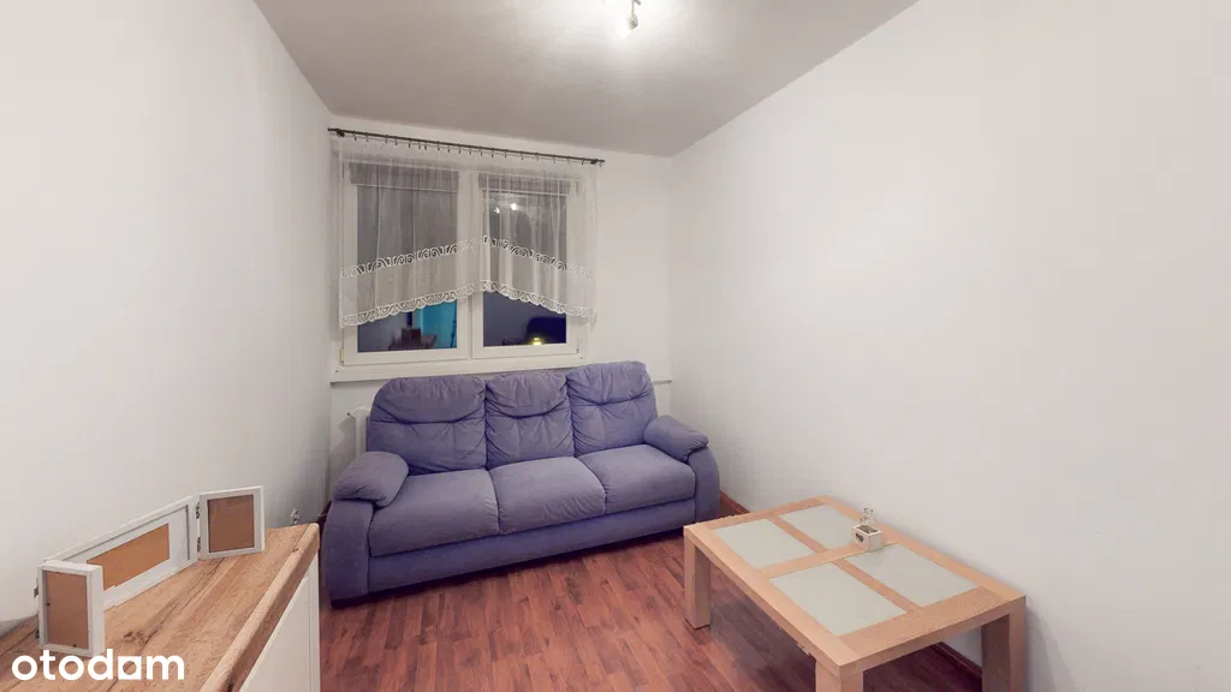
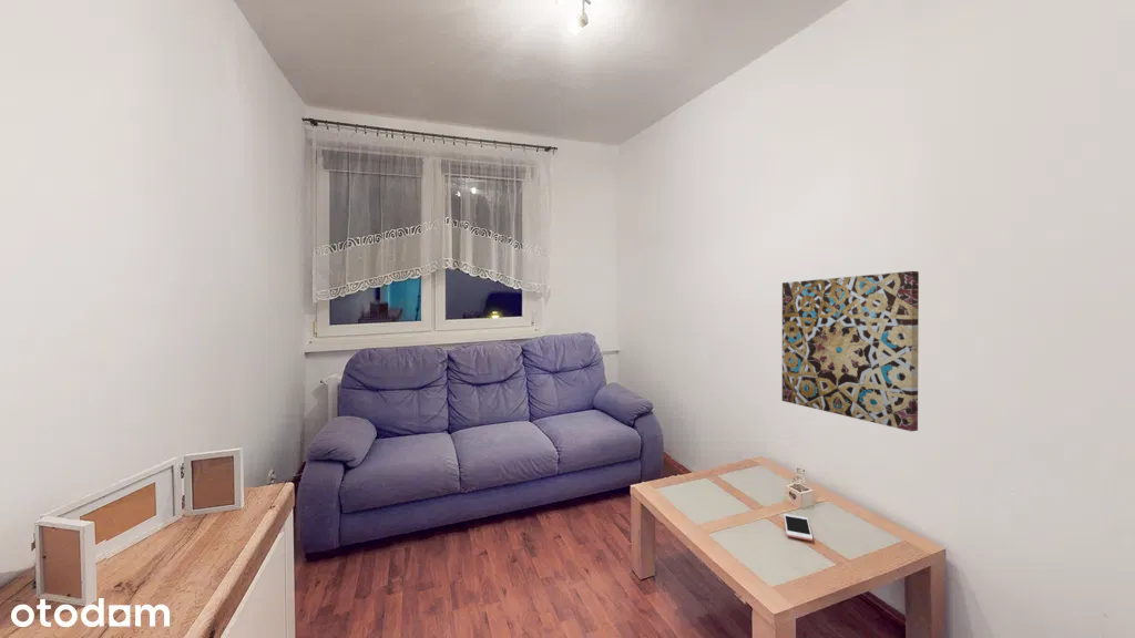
+ wall art [781,270,920,432]
+ cell phone [783,513,814,542]
